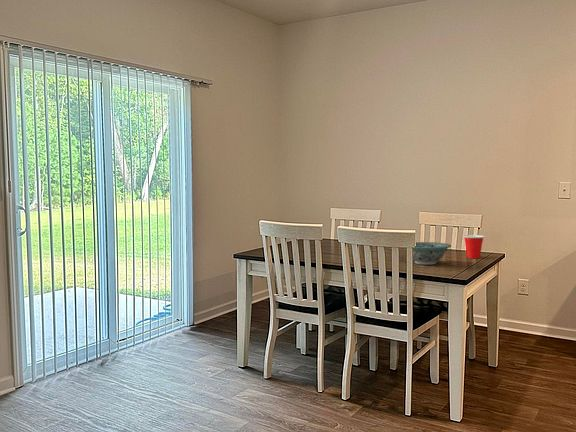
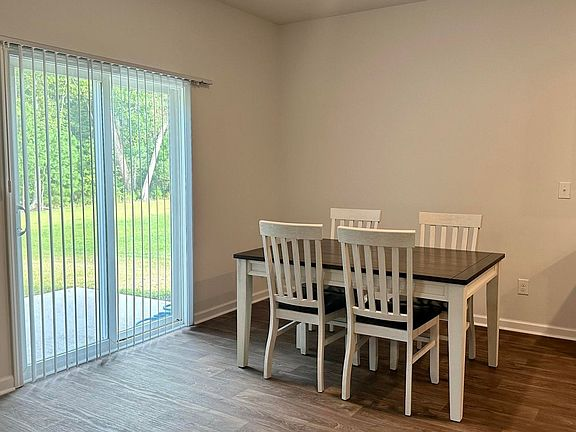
- decorative bowl [404,241,452,266]
- cup [462,234,486,259]
